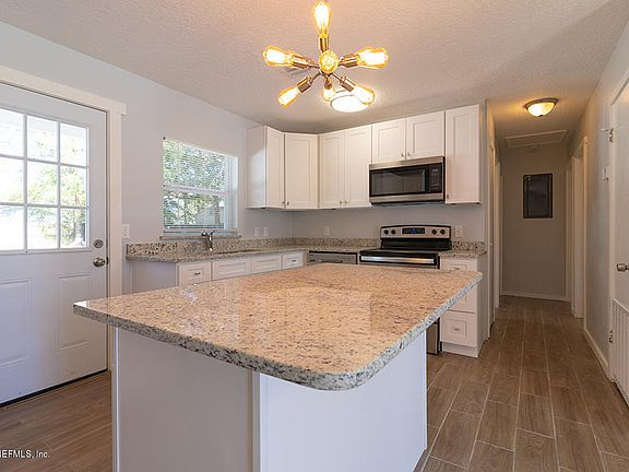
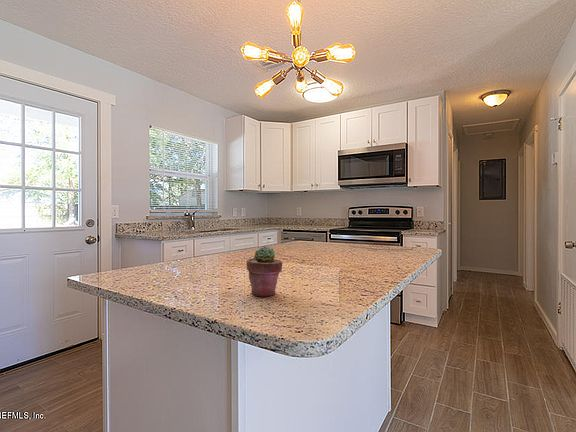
+ potted succulent [245,246,283,298]
